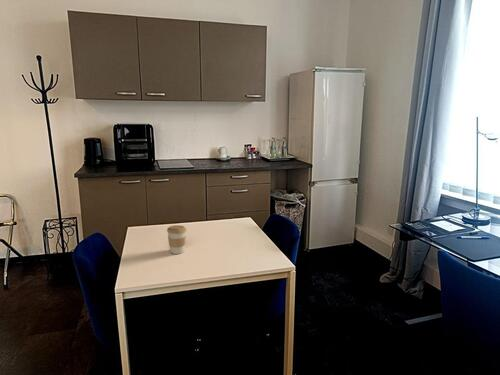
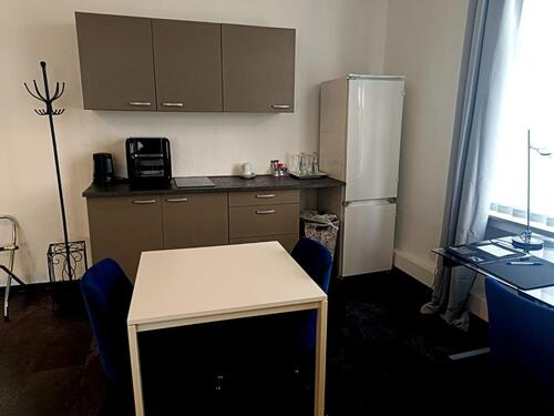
- coffee cup [166,224,187,255]
